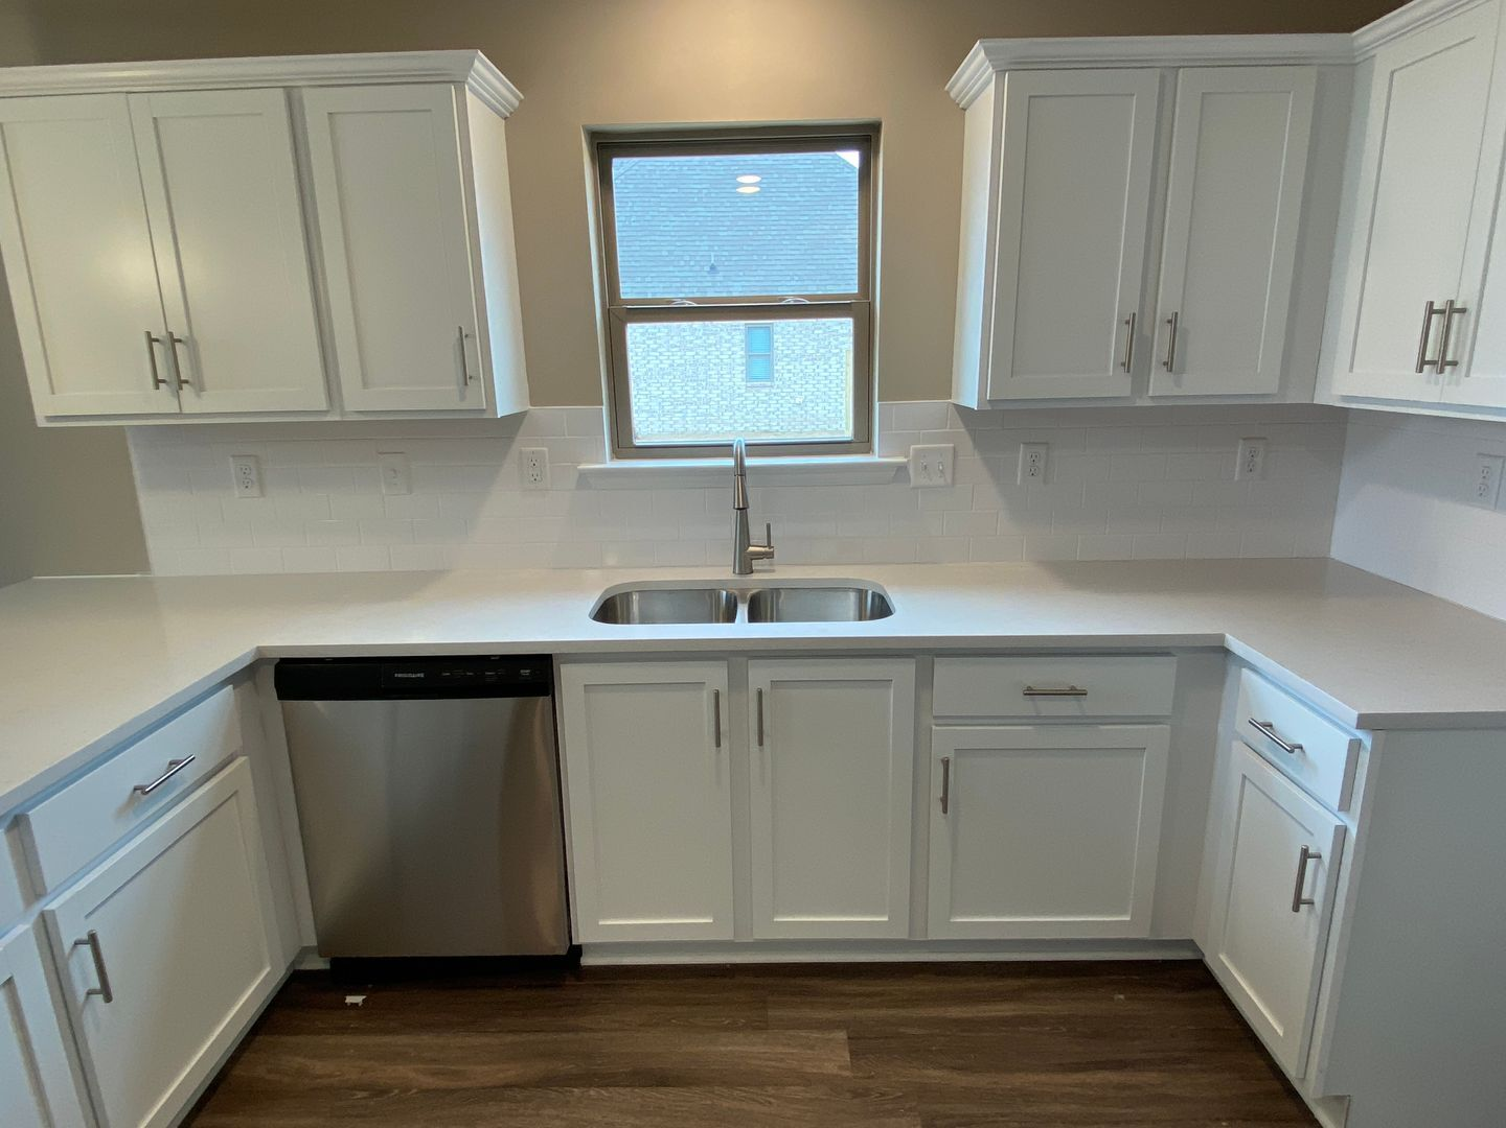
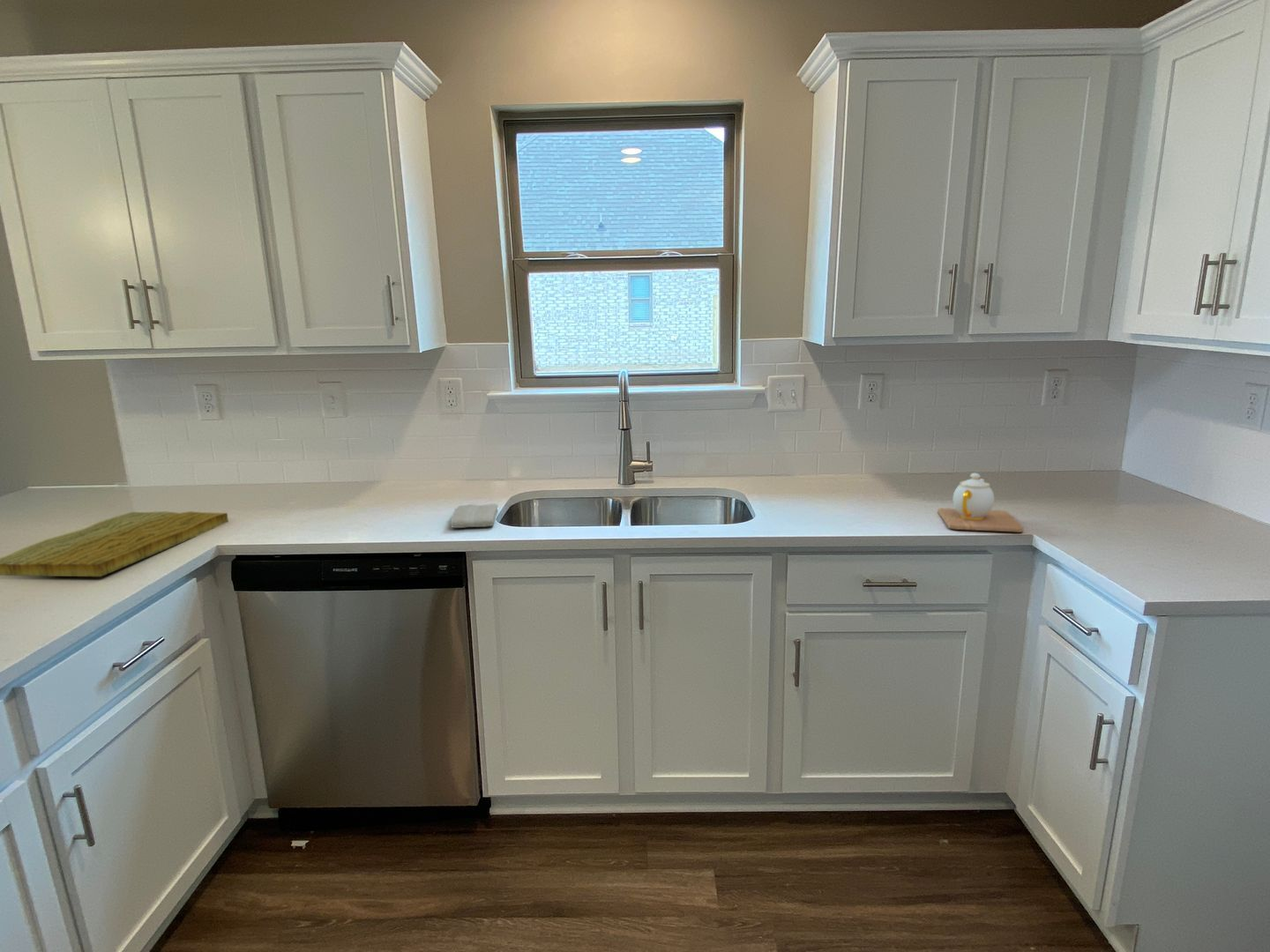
+ teapot [937,472,1025,533]
+ cutting board [0,510,229,577]
+ washcloth [450,503,499,529]
